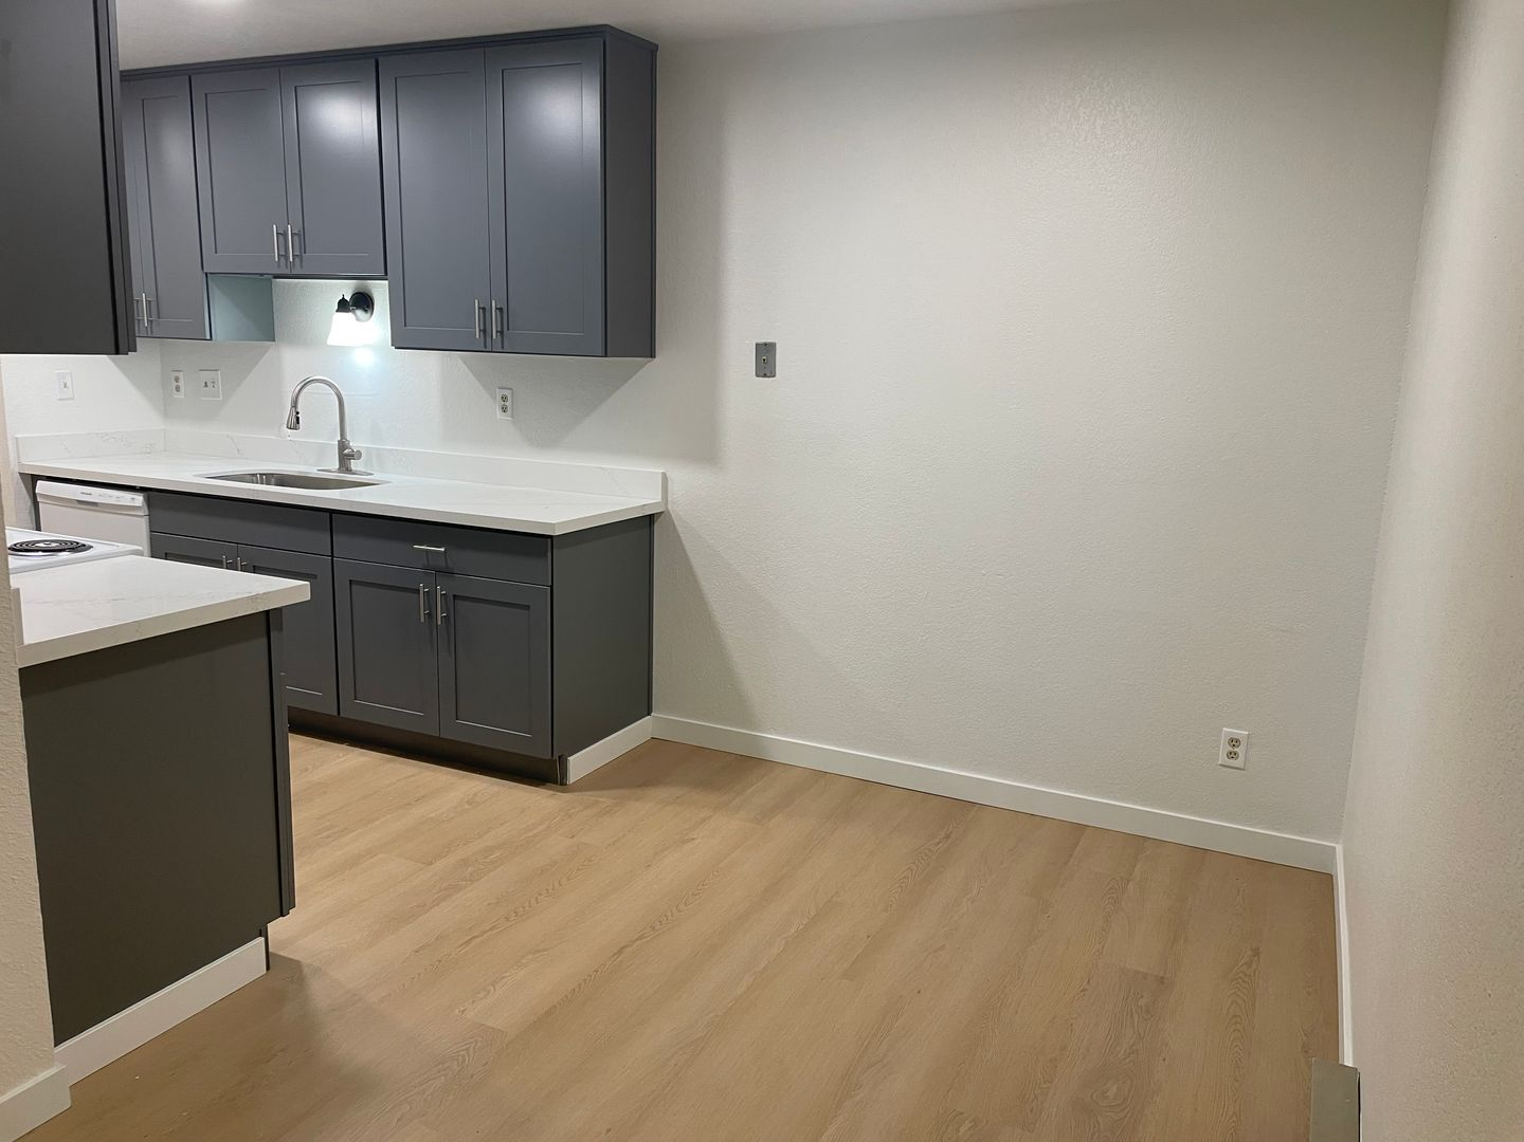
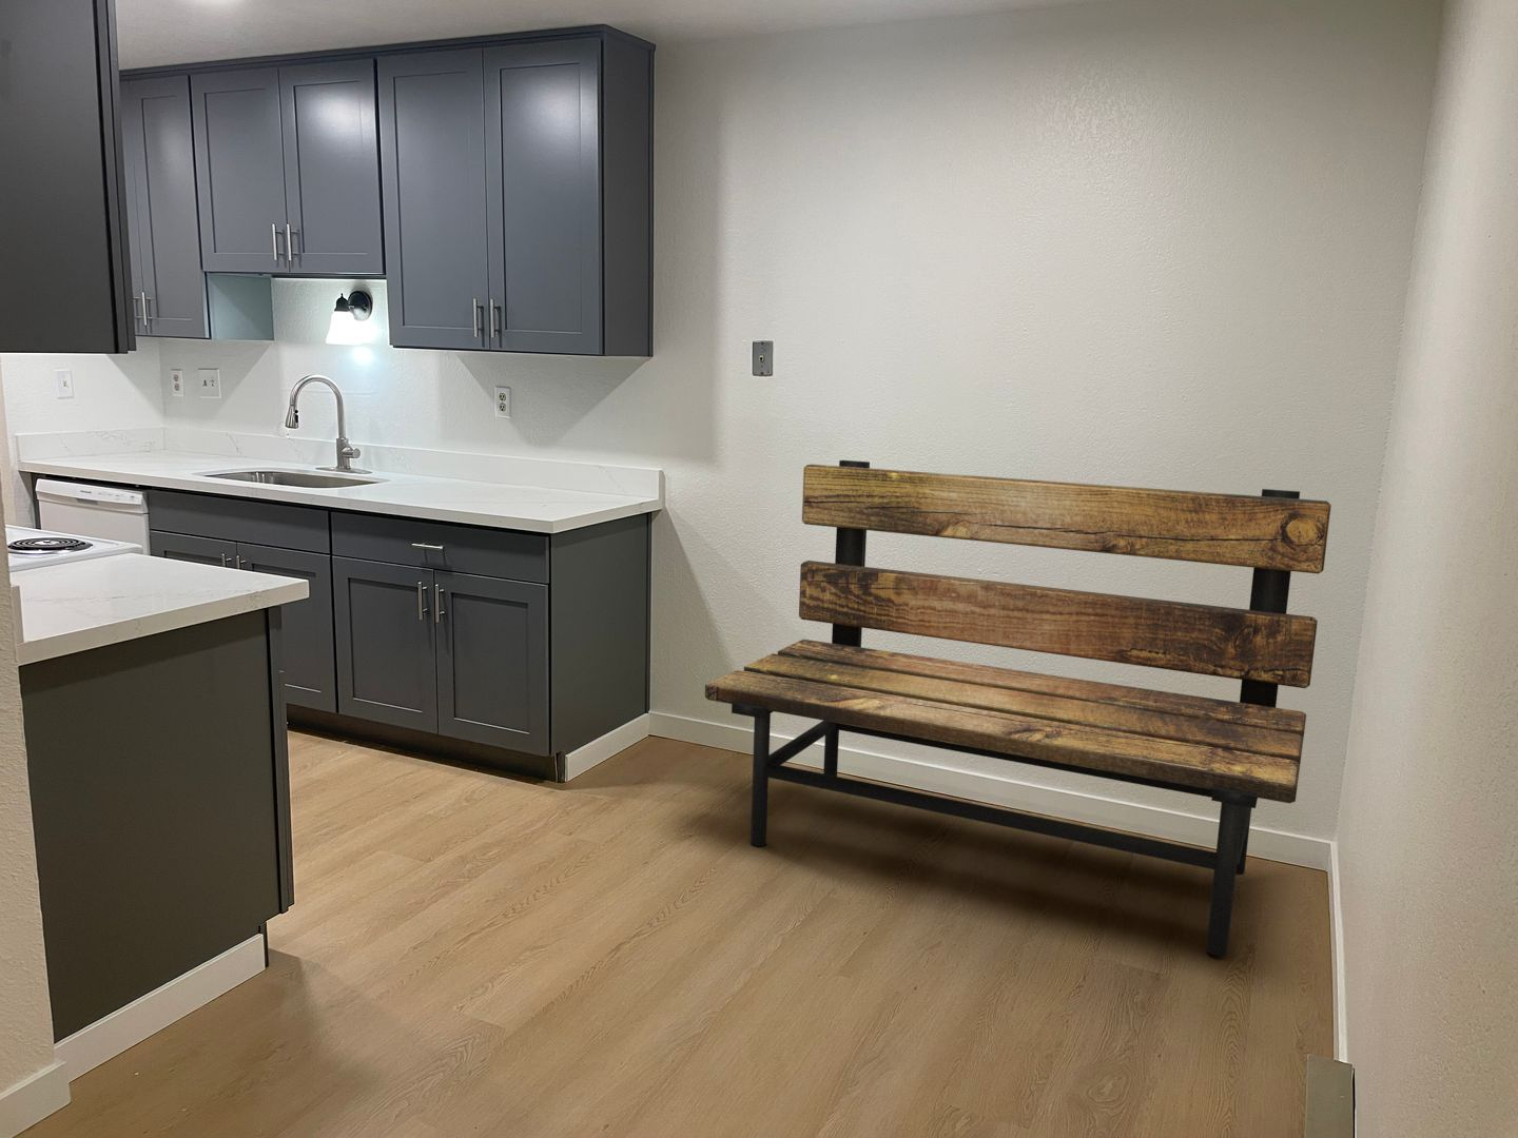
+ bench [704,459,1333,956]
